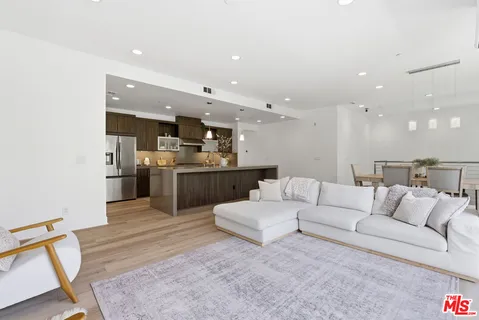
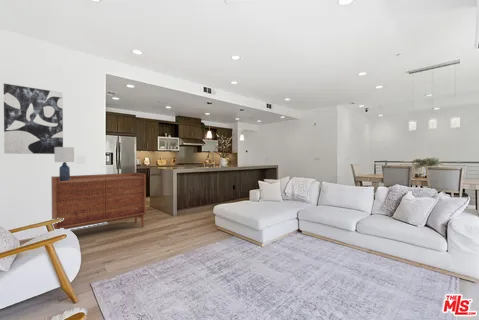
+ lamp [54,146,75,181]
+ sideboard [50,172,147,230]
+ wall art [3,83,64,155]
